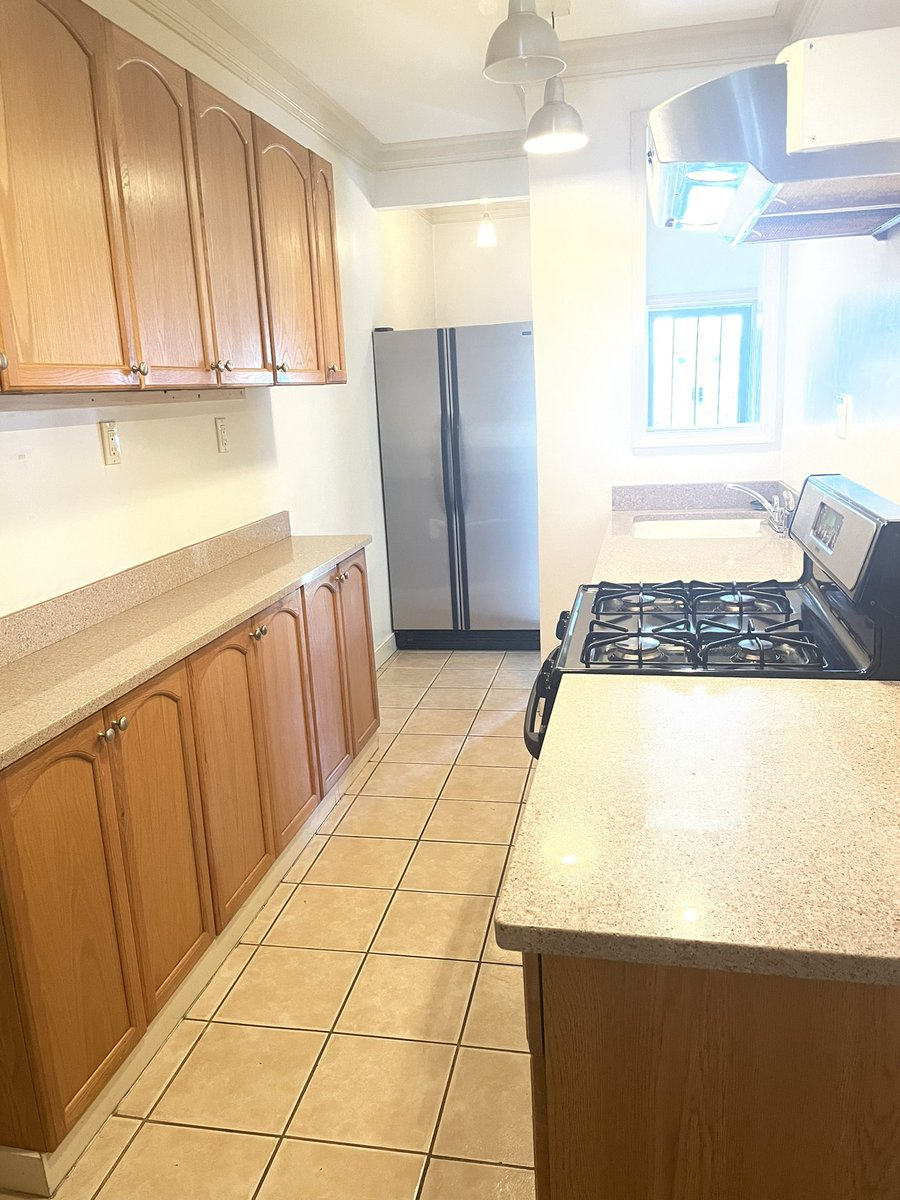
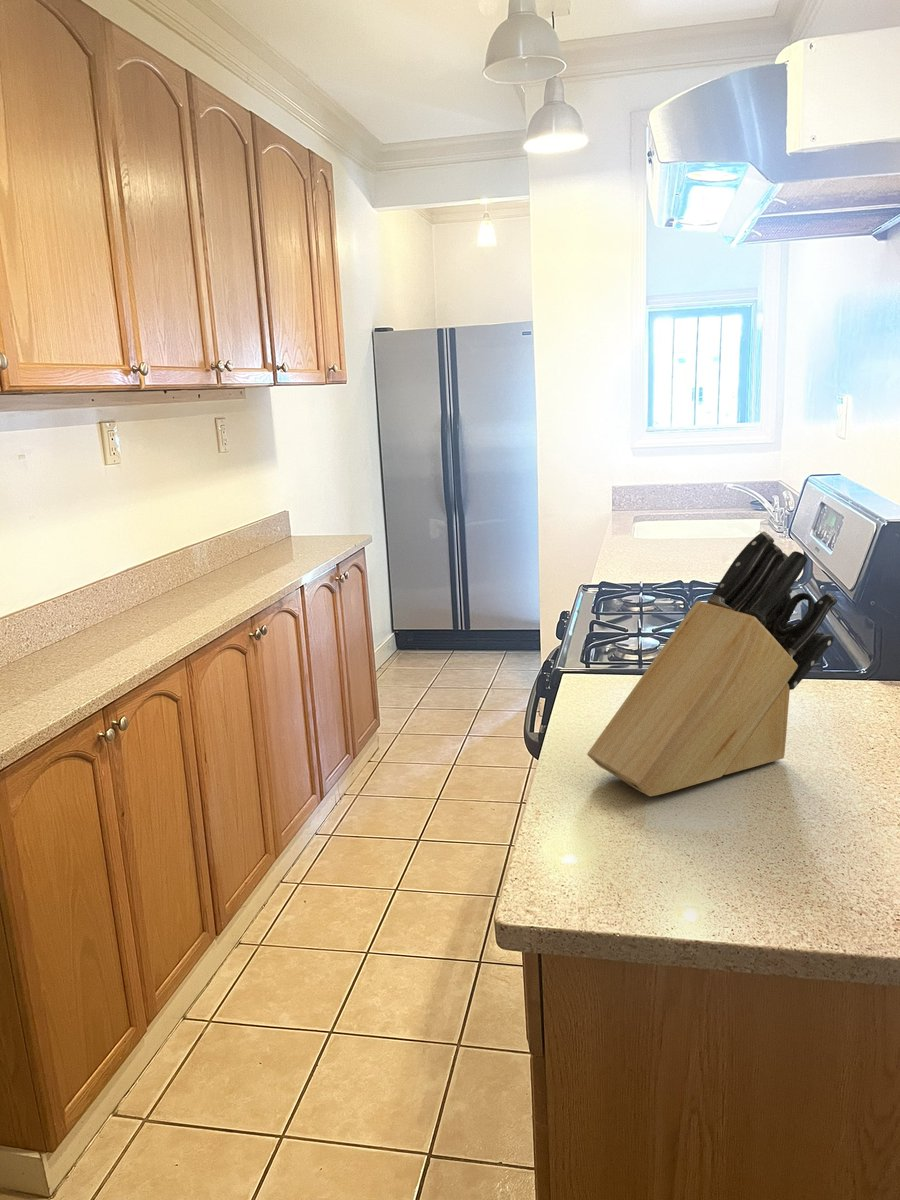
+ knife block [586,530,838,797]
